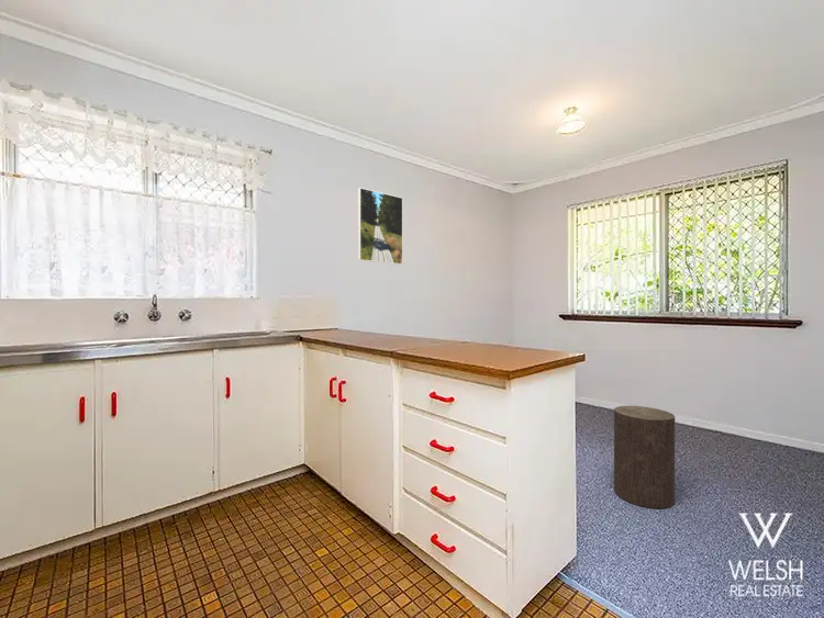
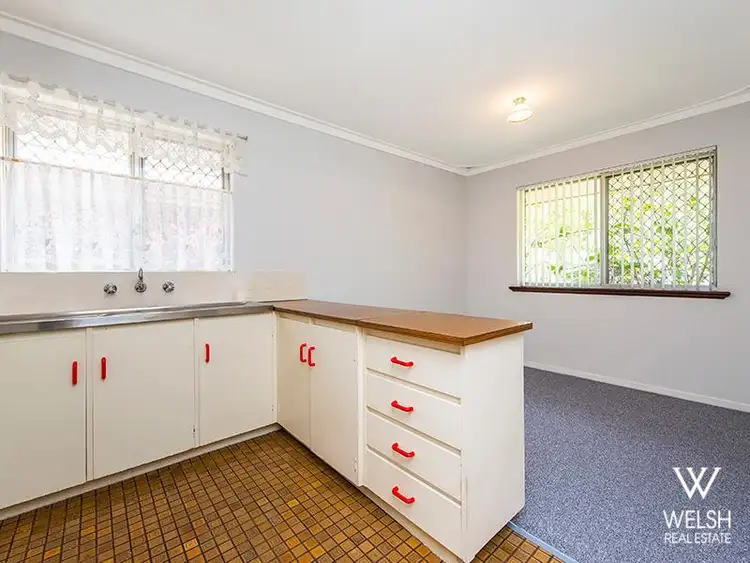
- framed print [357,187,404,266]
- stool [613,405,676,509]
